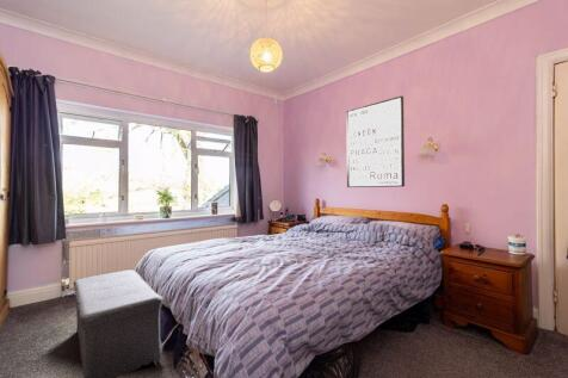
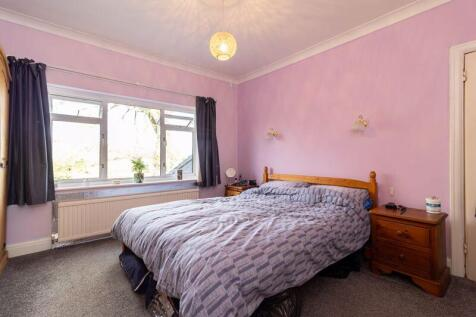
- wall art [345,95,406,188]
- storage ottoman [72,269,165,378]
